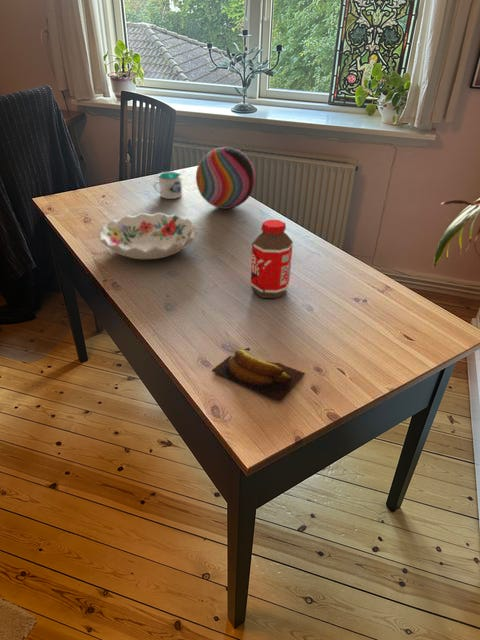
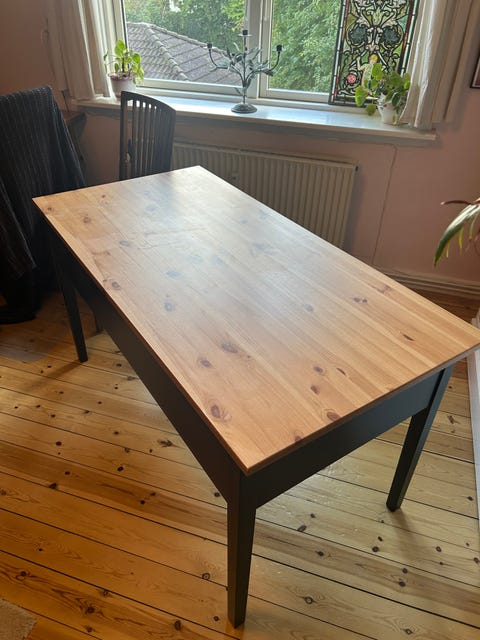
- decorative bowl [98,212,199,260]
- banana [211,347,305,402]
- mug [153,171,183,200]
- decorative ball [195,146,256,210]
- bottle [250,219,294,299]
